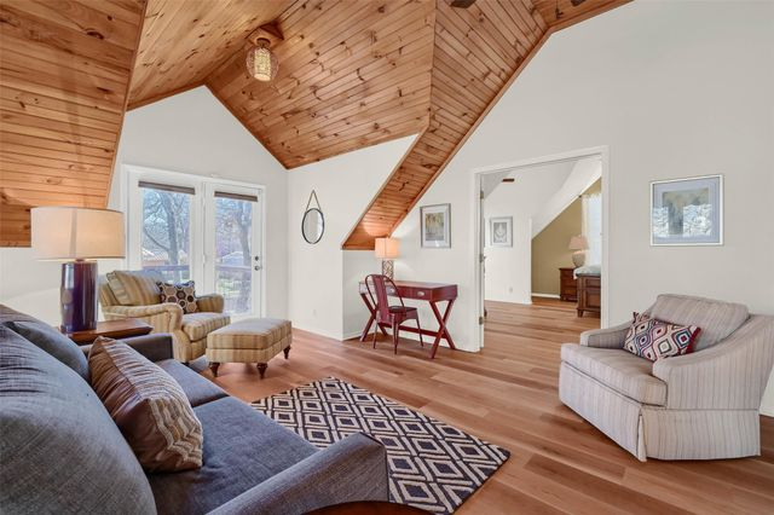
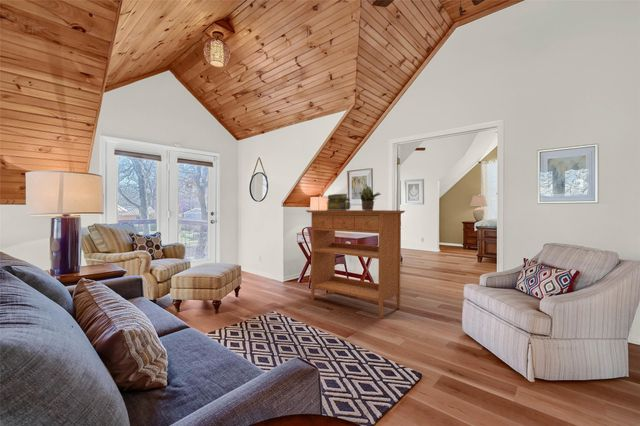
+ potted plant [358,184,382,210]
+ stack of books [325,193,352,210]
+ console table [305,209,406,319]
